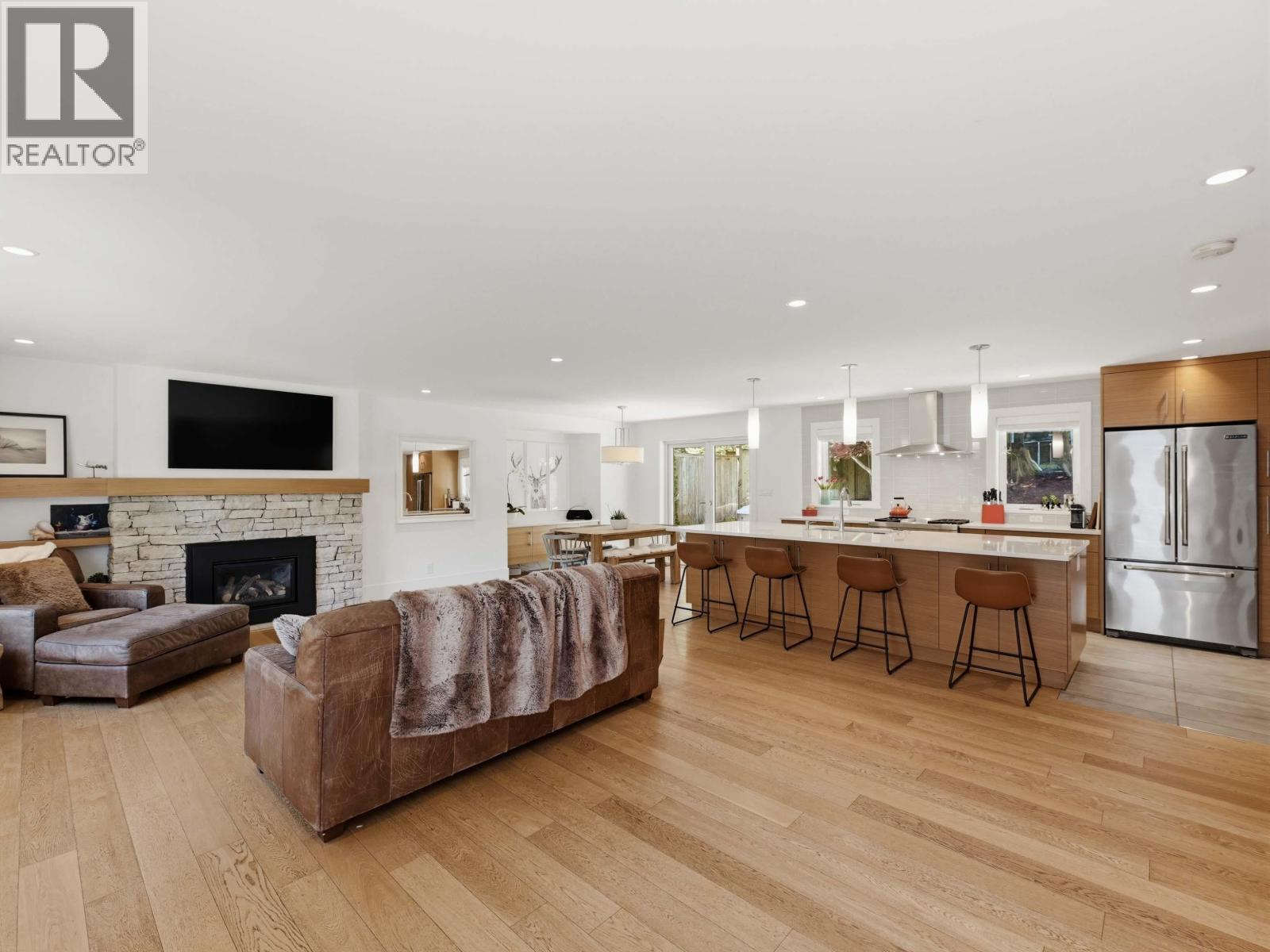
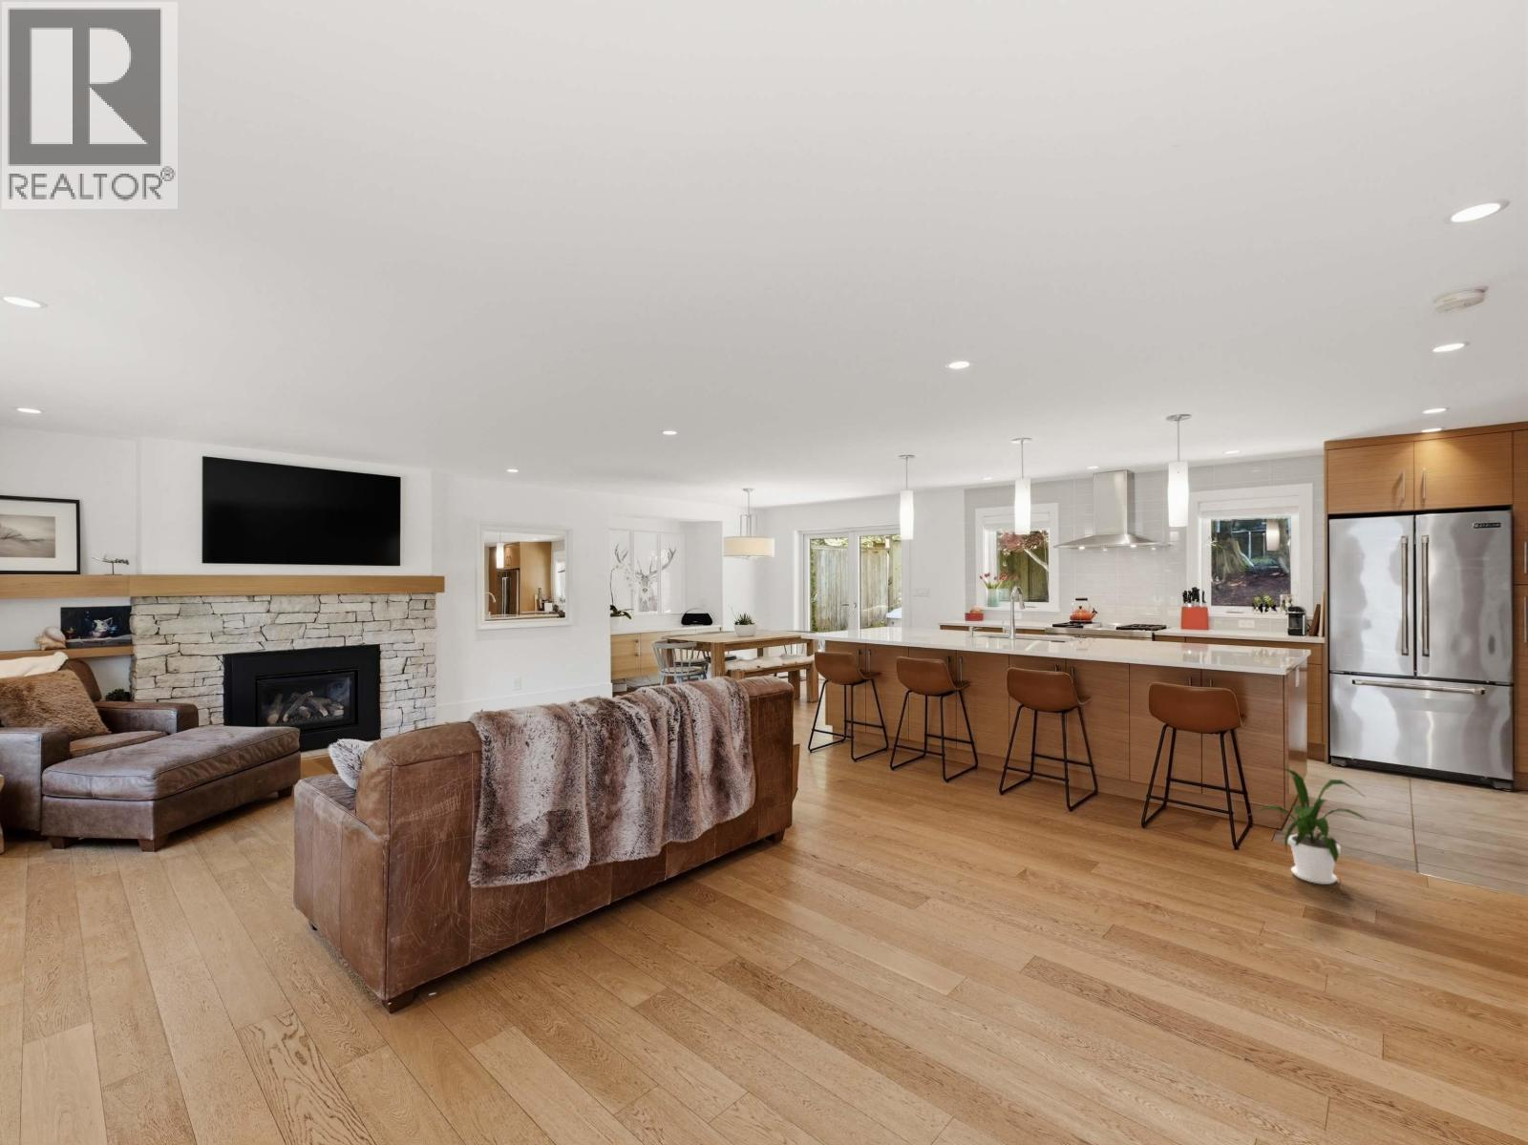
+ house plant [1246,765,1368,885]
